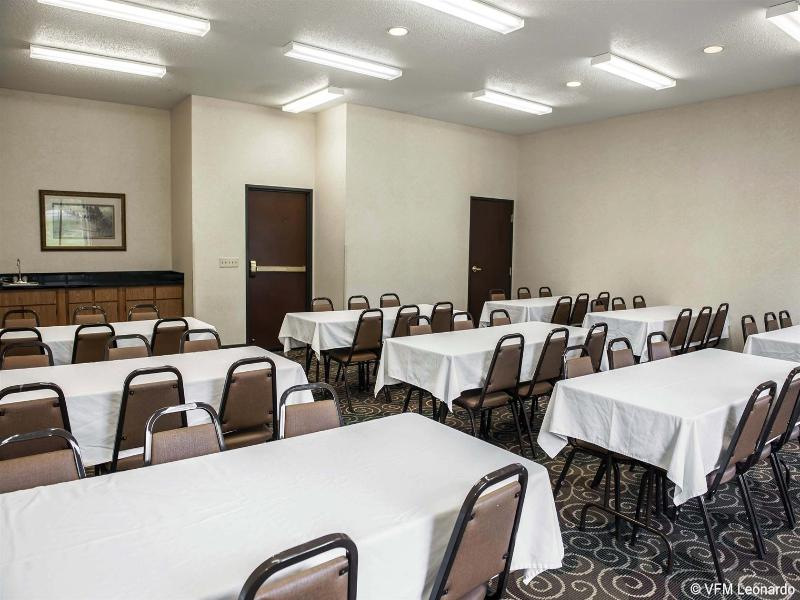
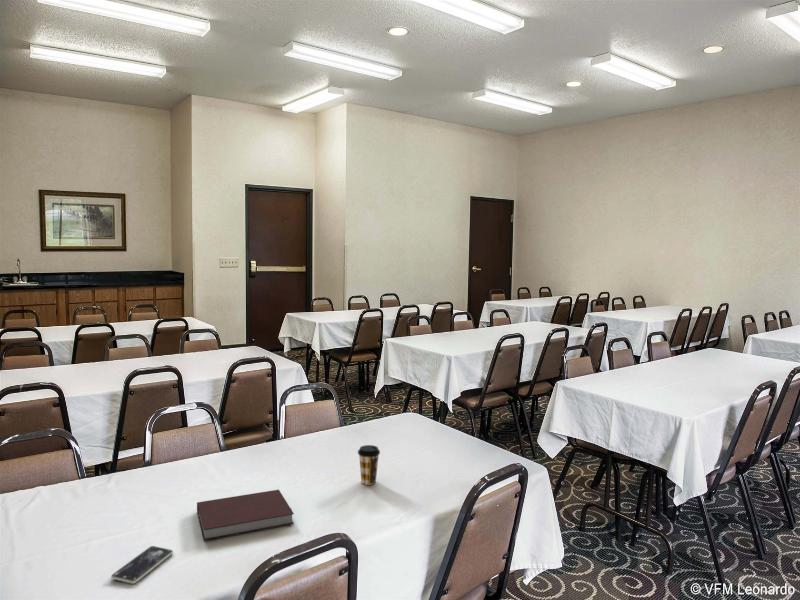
+ coffee cup [357,444,381,486]
+ notebook [196,489,295,541]
+ smartphone [110,545,174,585]
